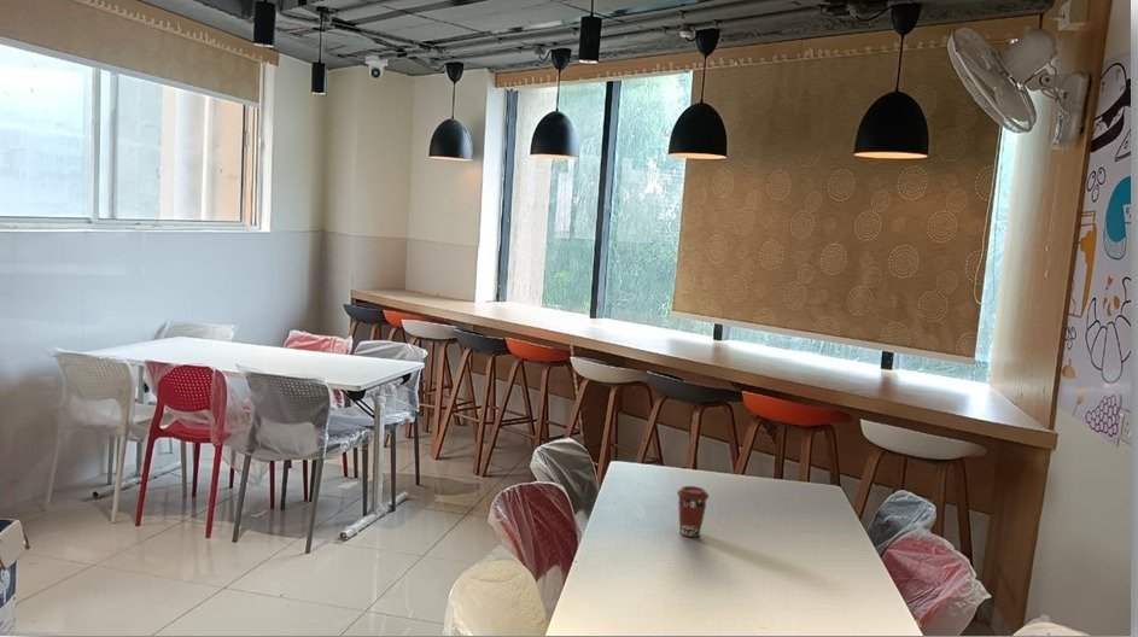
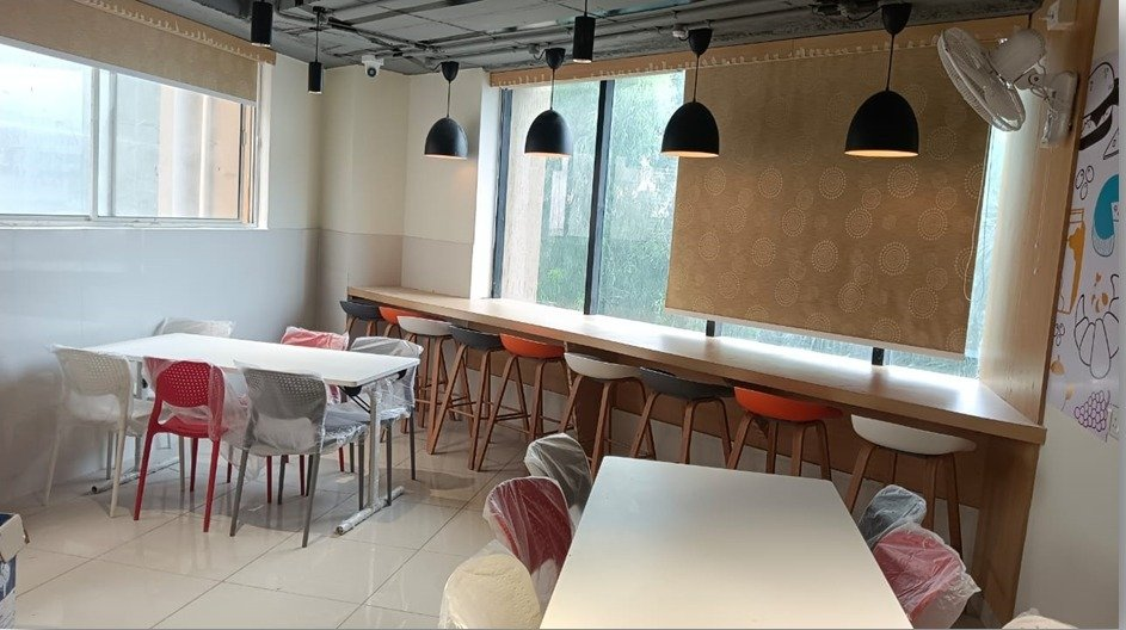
- coffee cup [676,485,710,538]
